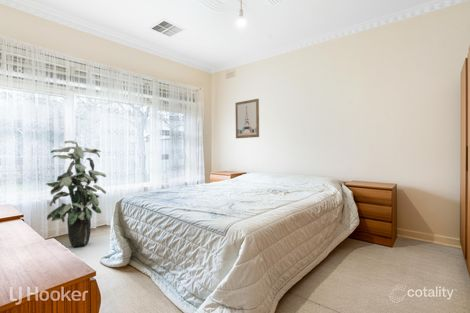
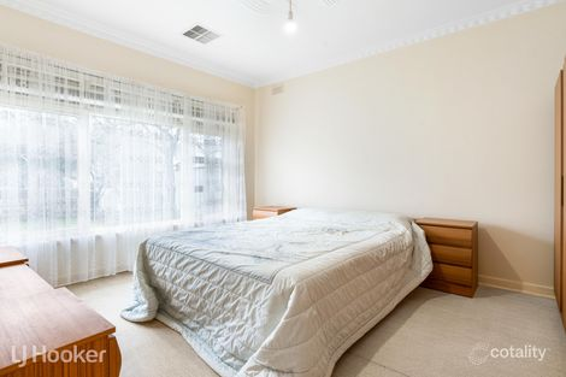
- indoor plant [45,140,107,248]
- wall art [234,98,260,139]
